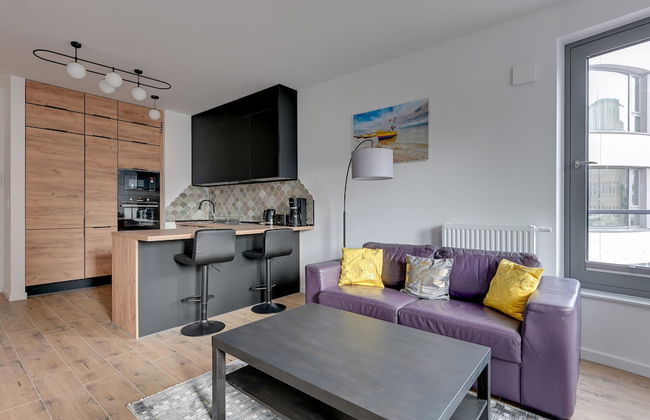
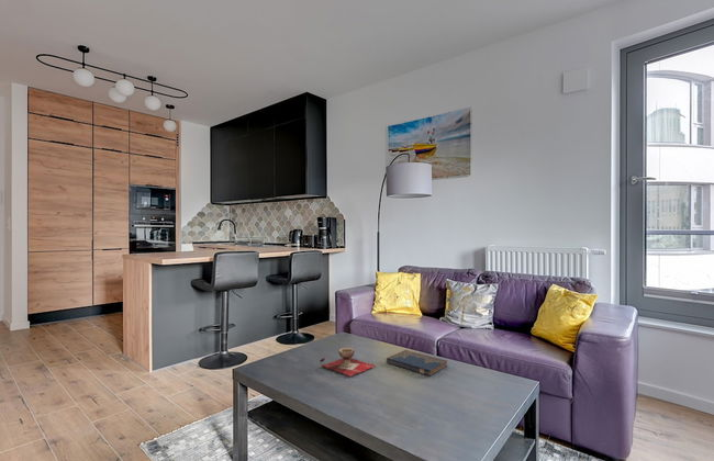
+ hardcover book [386,349,448,378]
+ decorative bowl [319,347,376,378]
